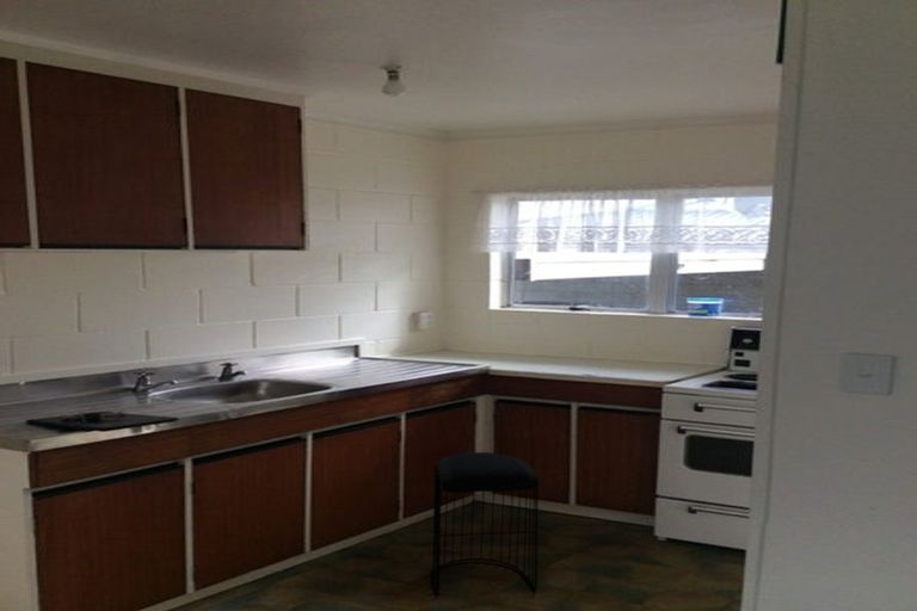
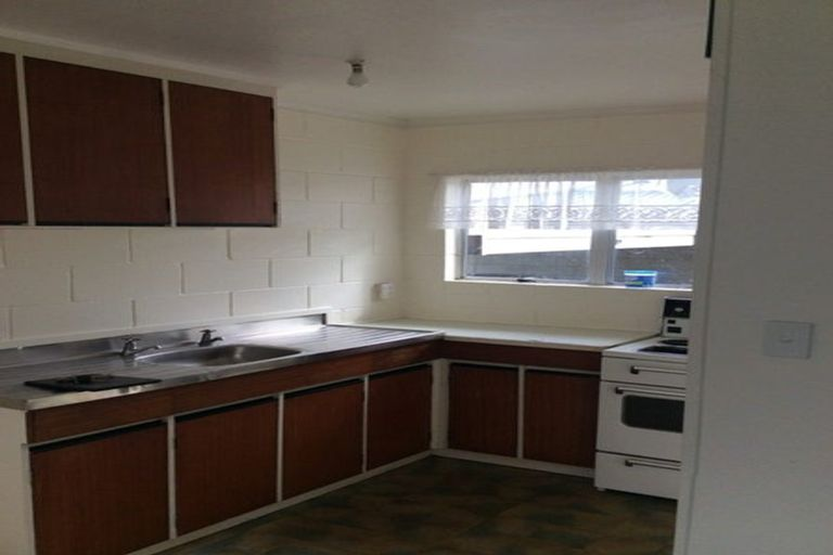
- stool [431,451,540,597]
